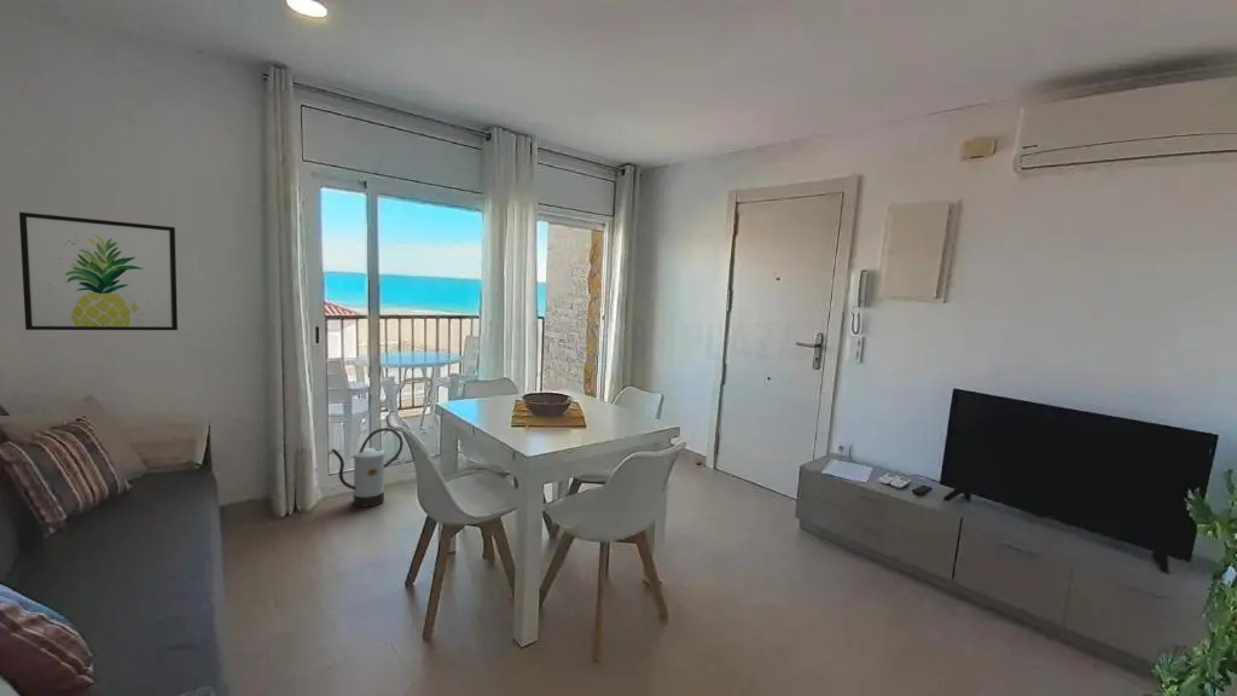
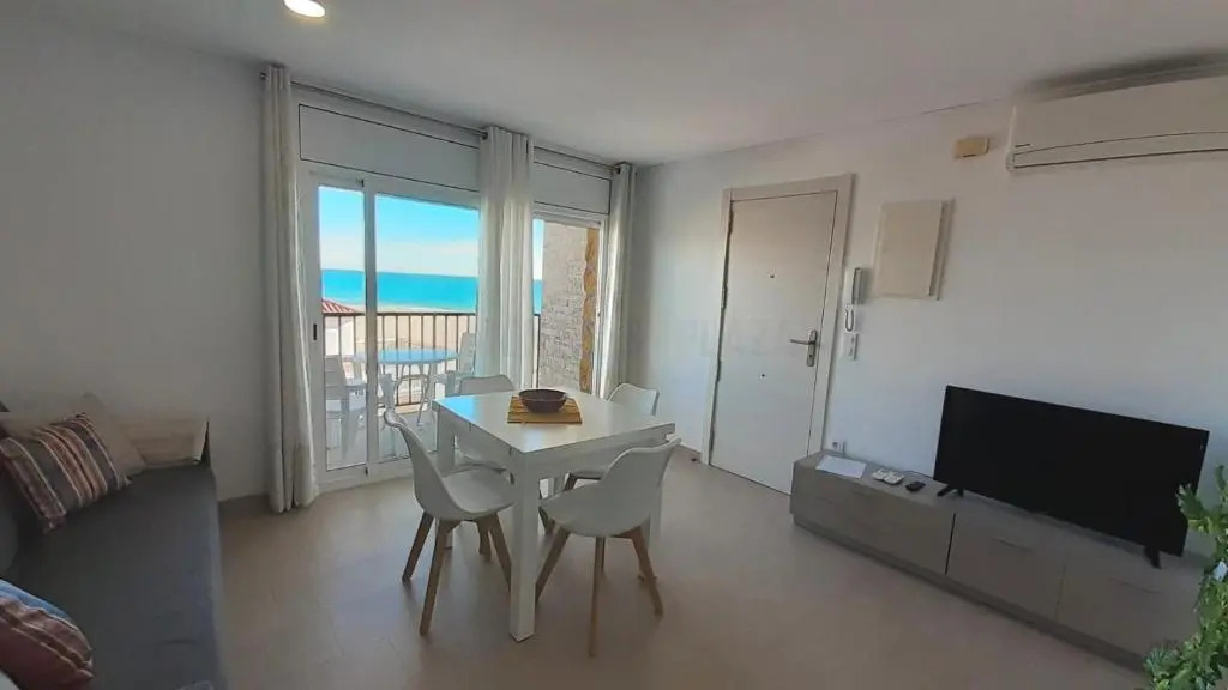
- watering can [330,427,405,509]
- wall art [18,211,179,331]
